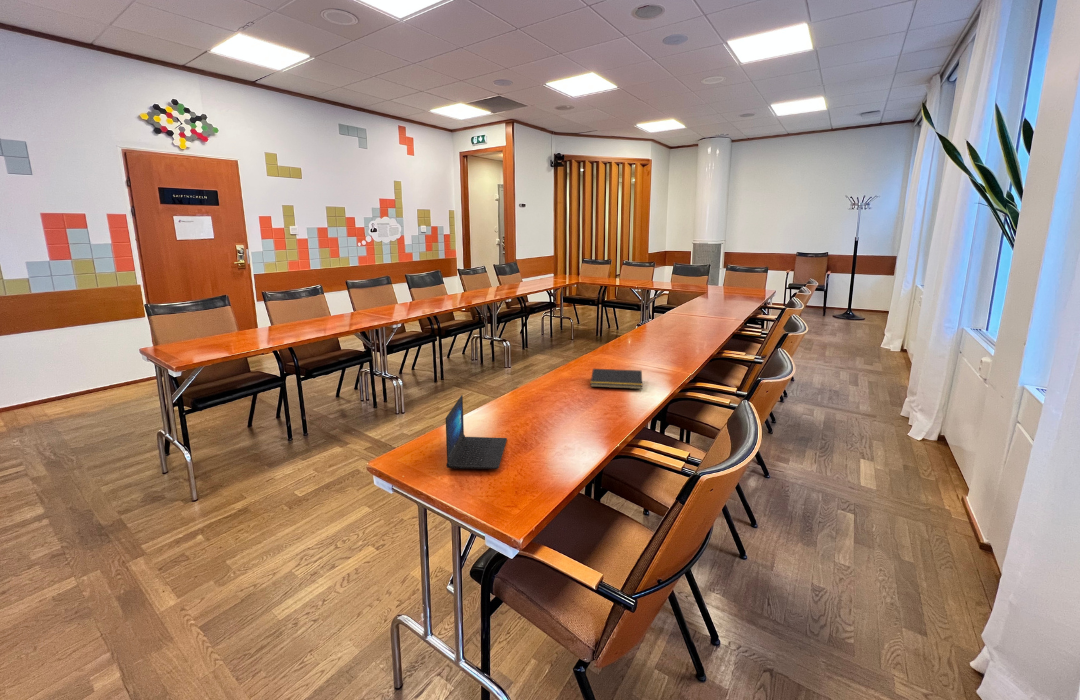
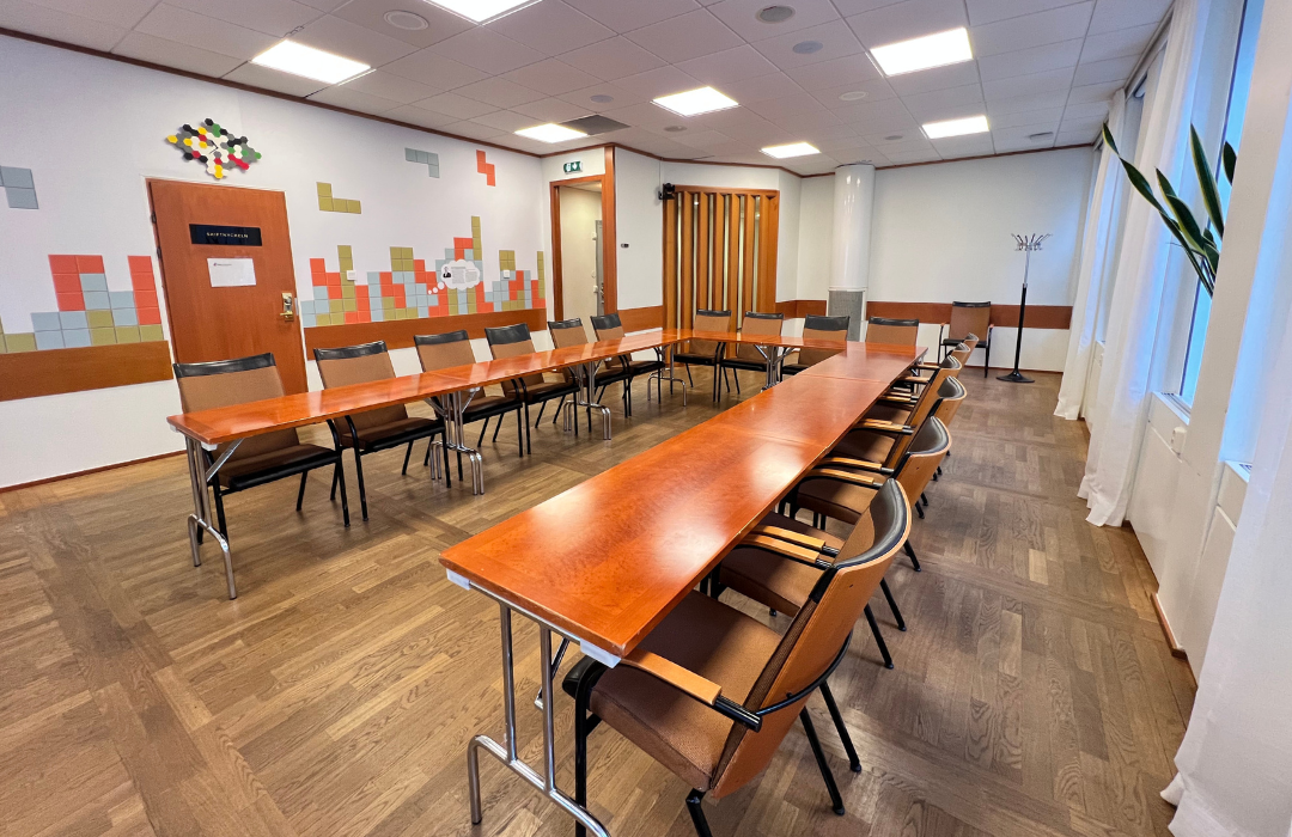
- notepad [589,368,644,390]
- laptop [445,394,508,470]
